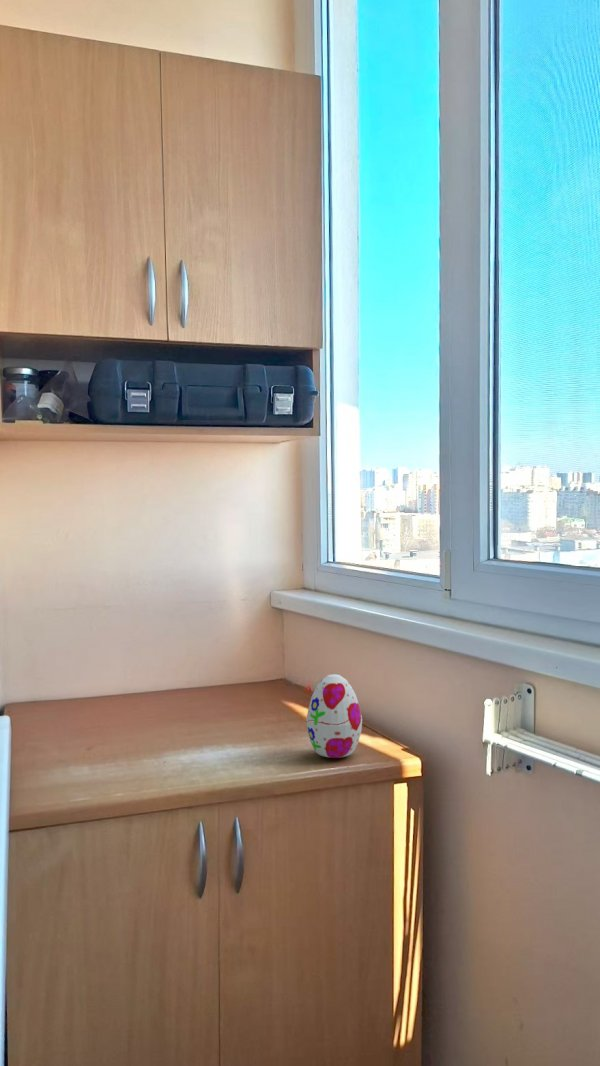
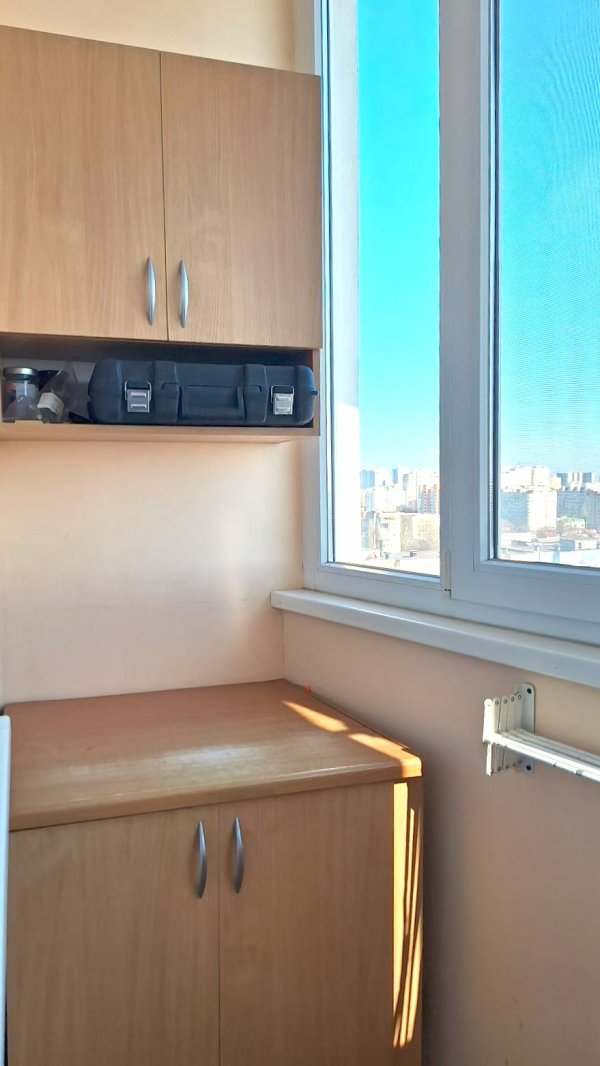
- decorative egg [305,673,363,759]
